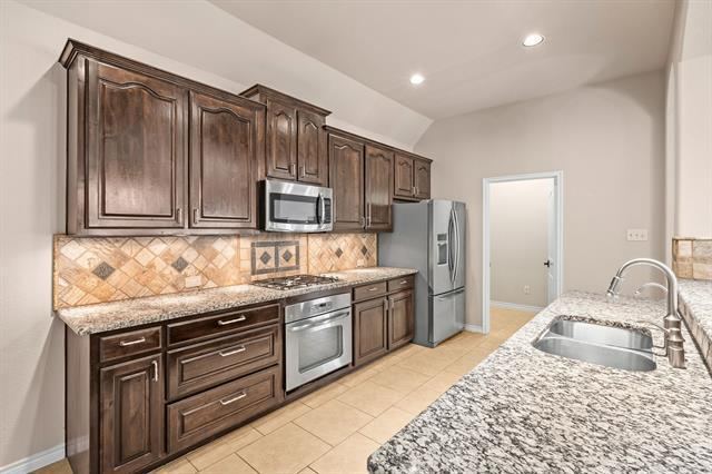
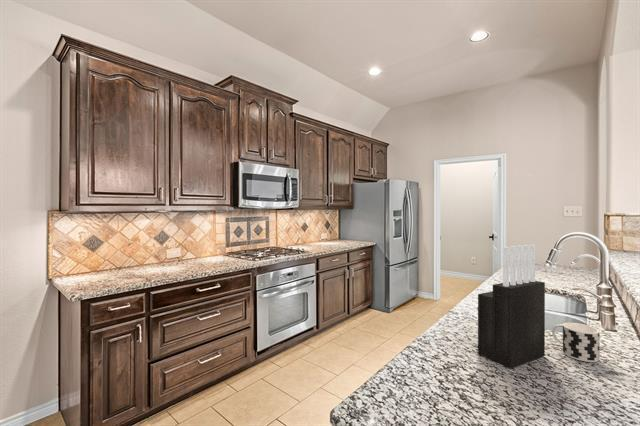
+ knife block [477,244,546,370]
+ cup [551,322,600,363]
